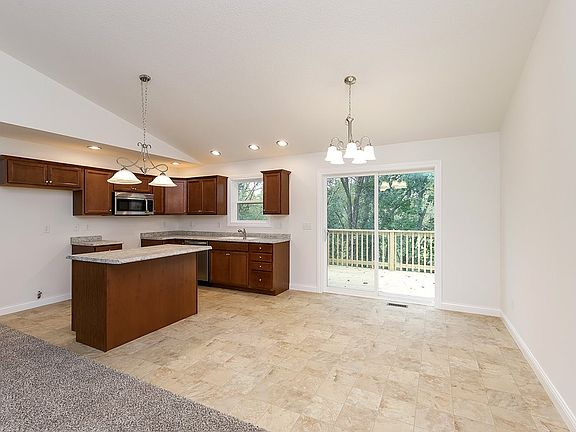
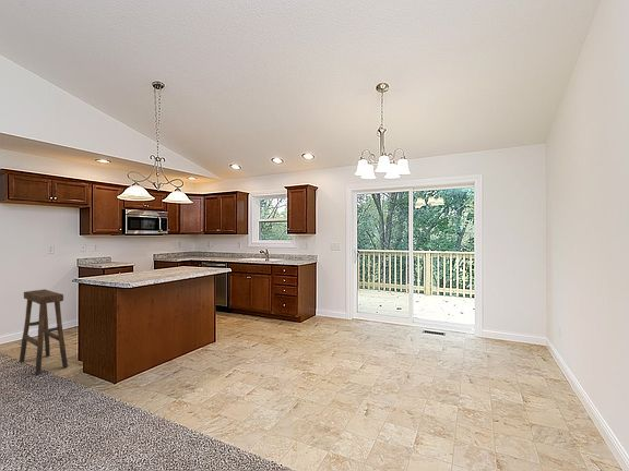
+ stool [19,288,69,376]
